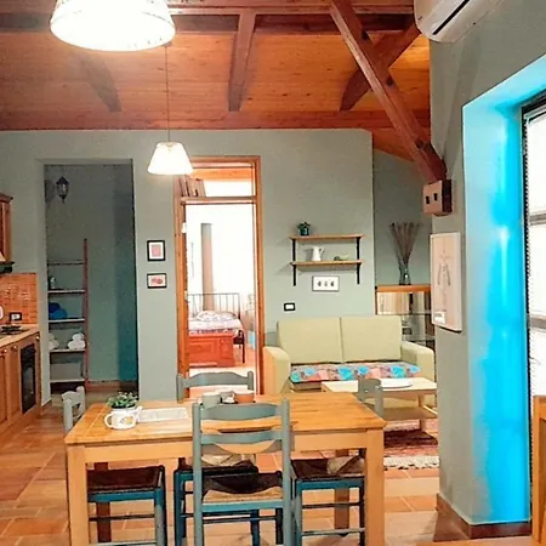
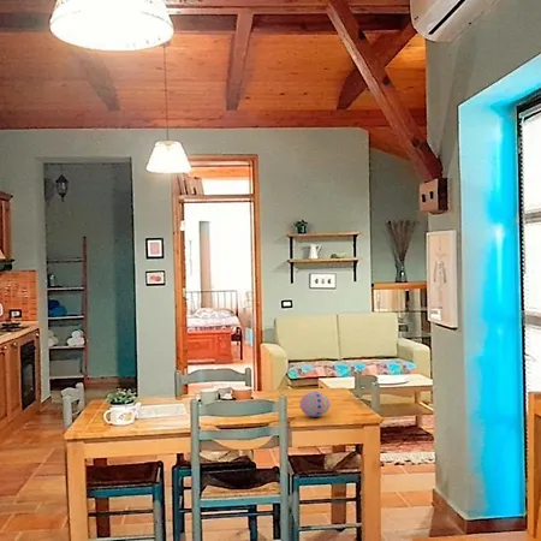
+ decorative egg [299,391,332,418]
